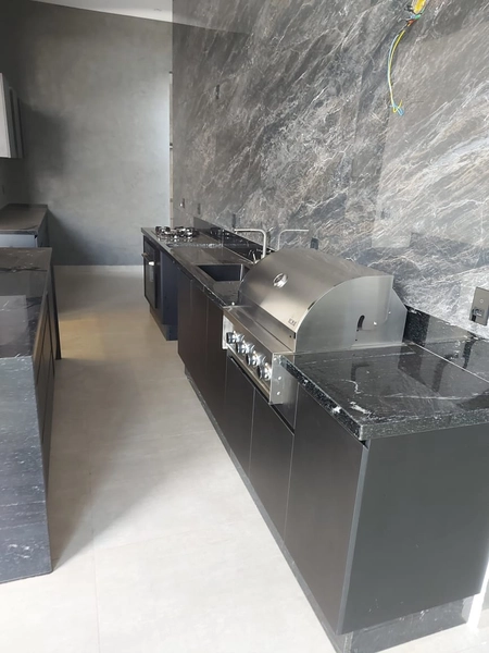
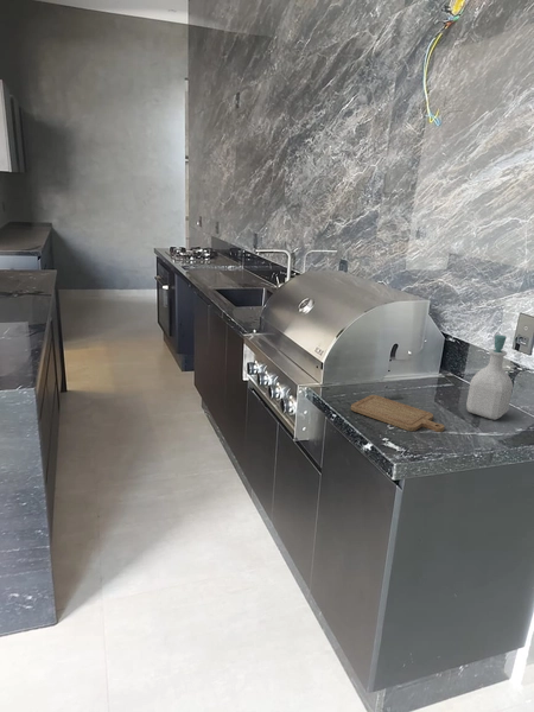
+ chopping board [350,394,446,433]
+ soap bottle [465,333,514,420]
